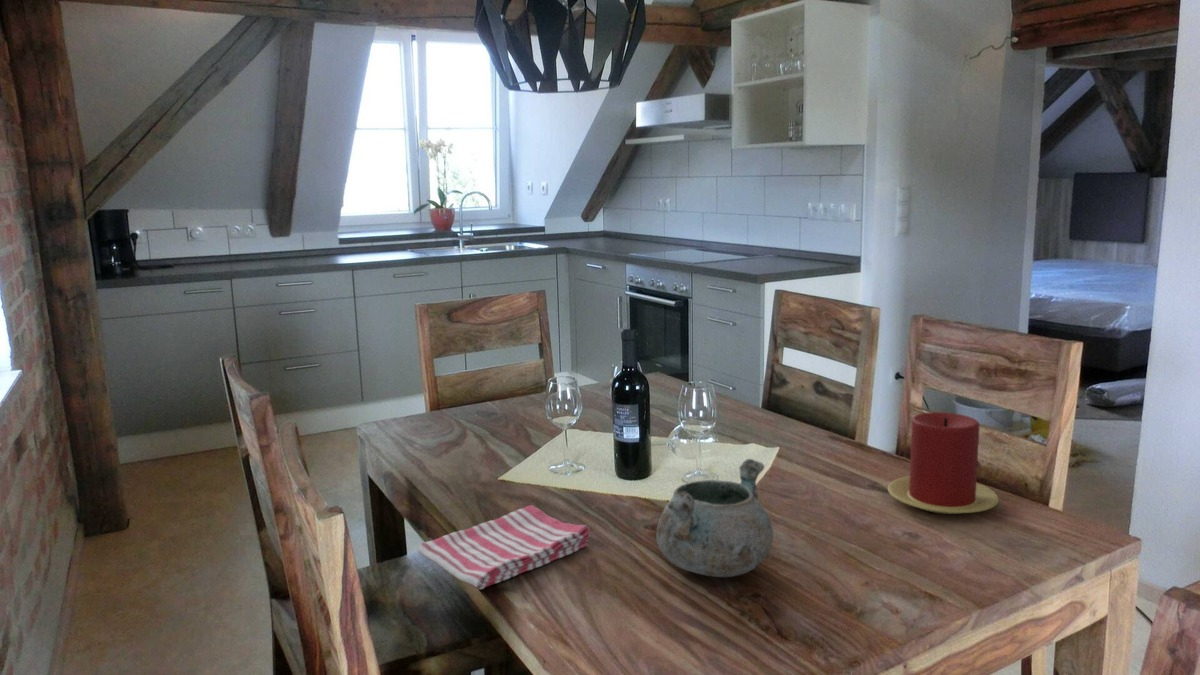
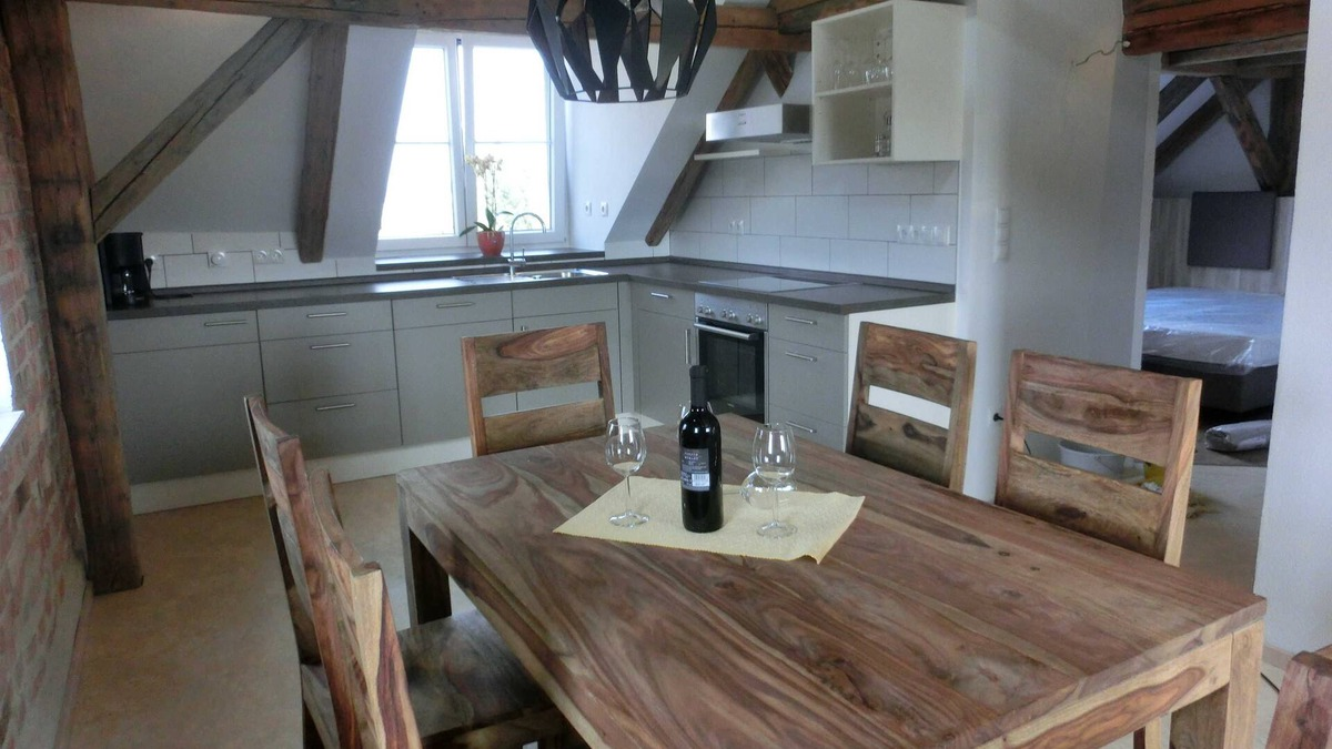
- dish towel [416,504,591,590]
- decorative bowl [655,458,774,578]
- candle [887,411,1000,515]
